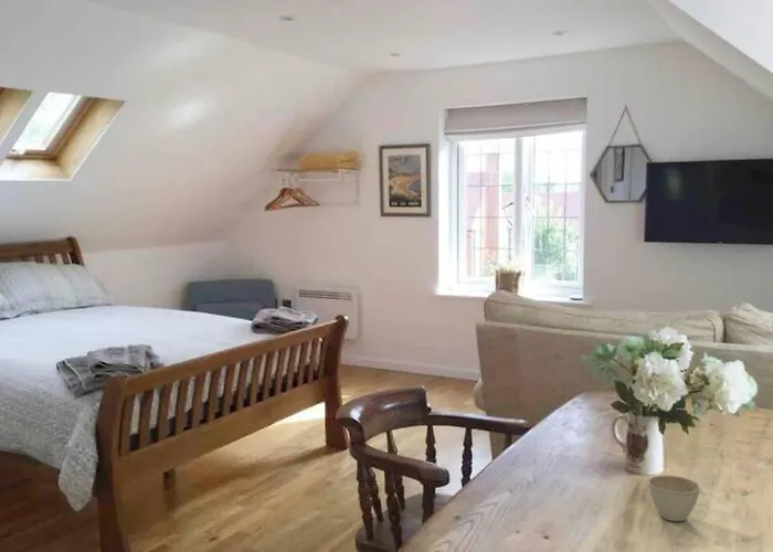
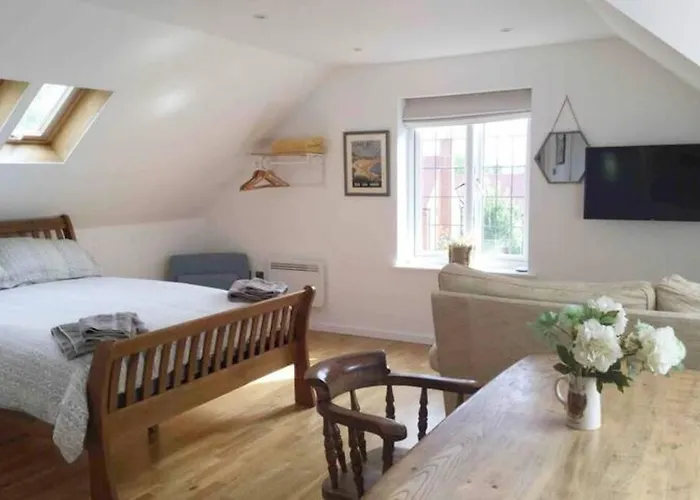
- flower pot [647,475,701,522]
